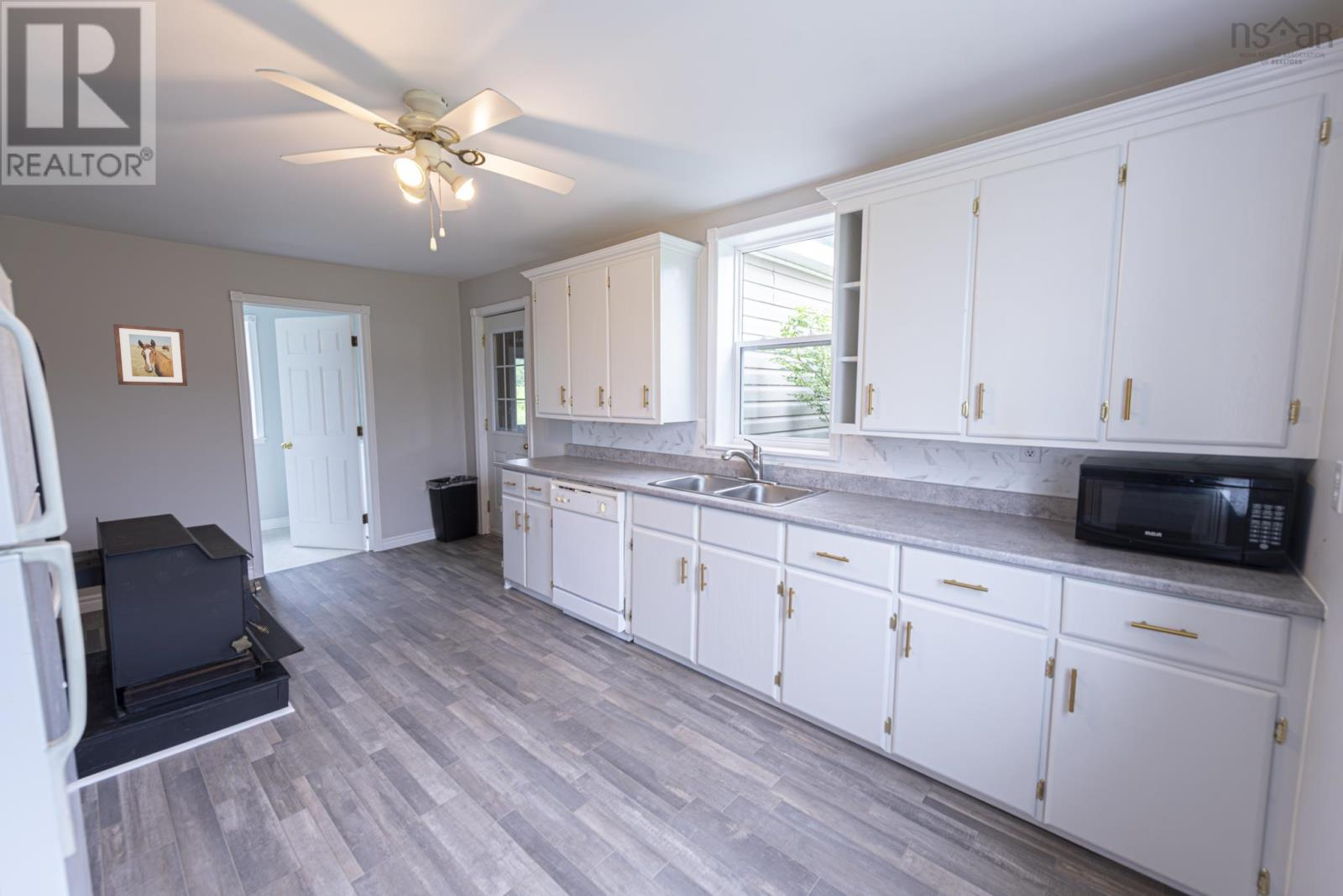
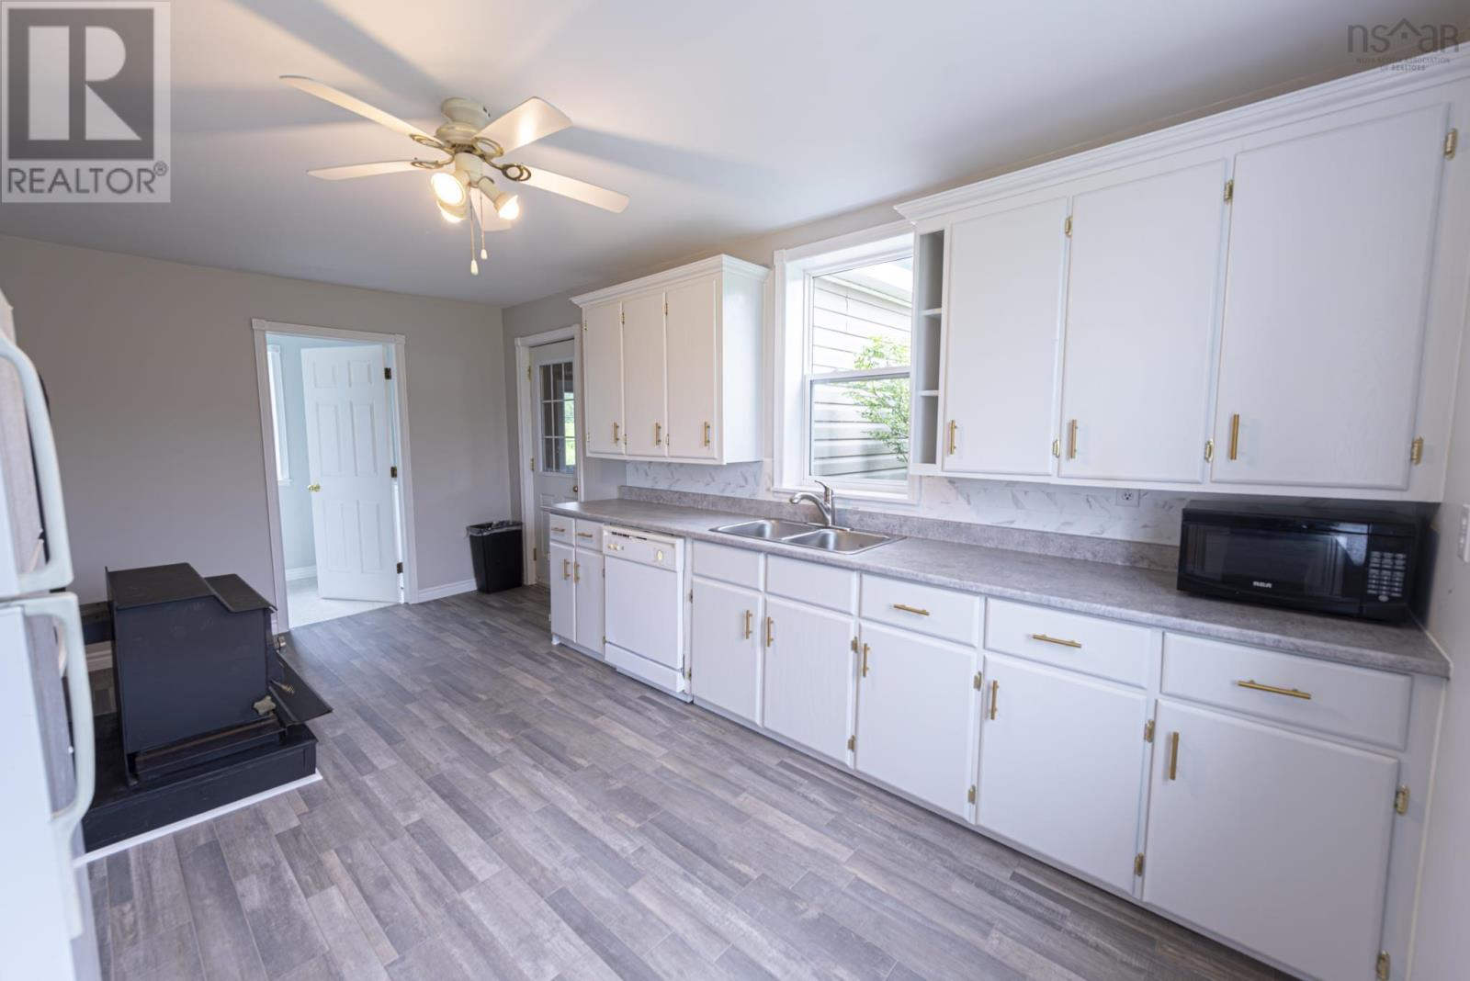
- wall art [112,323,188,387]
